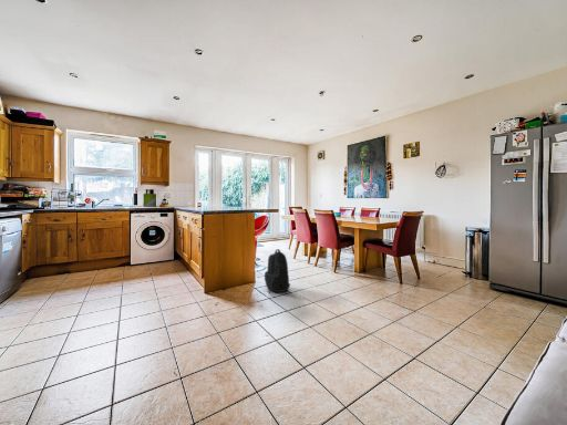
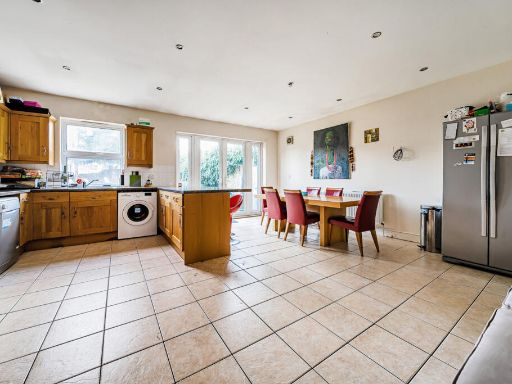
- backpack [264,248,291,293]
